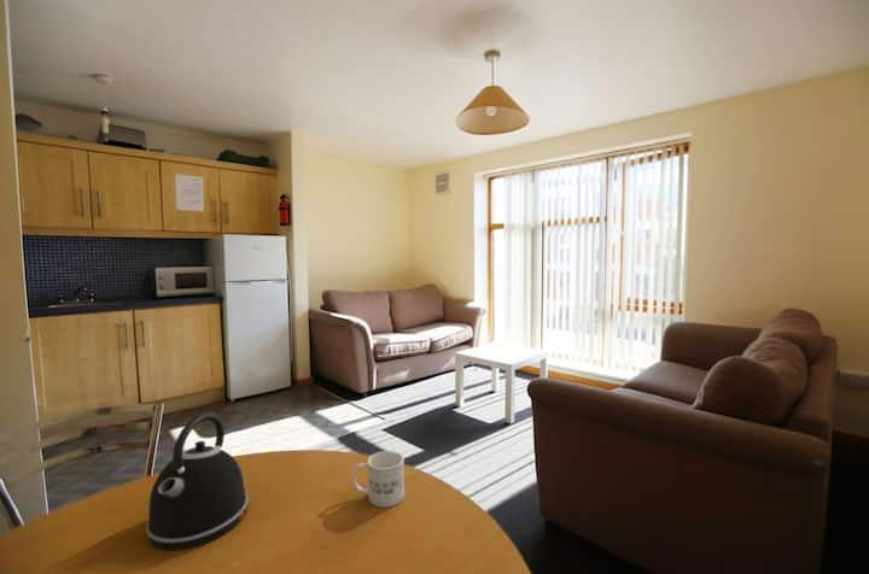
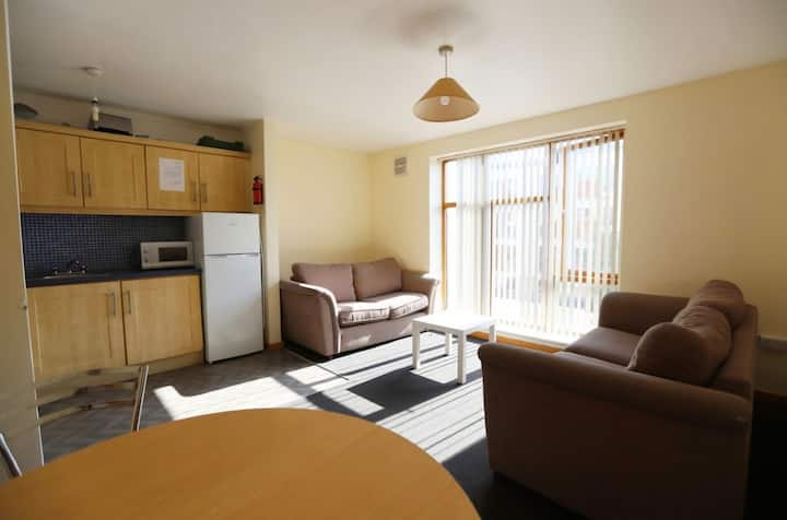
- kettle [145,411,249,552]
- mug [350,450,406,509]
